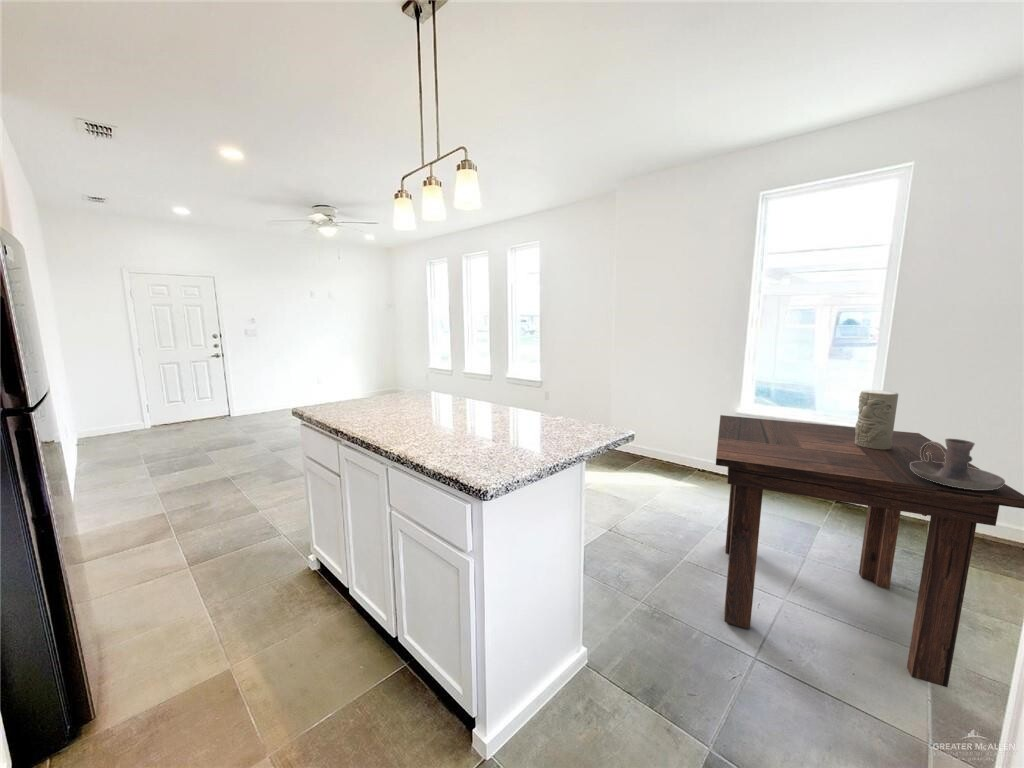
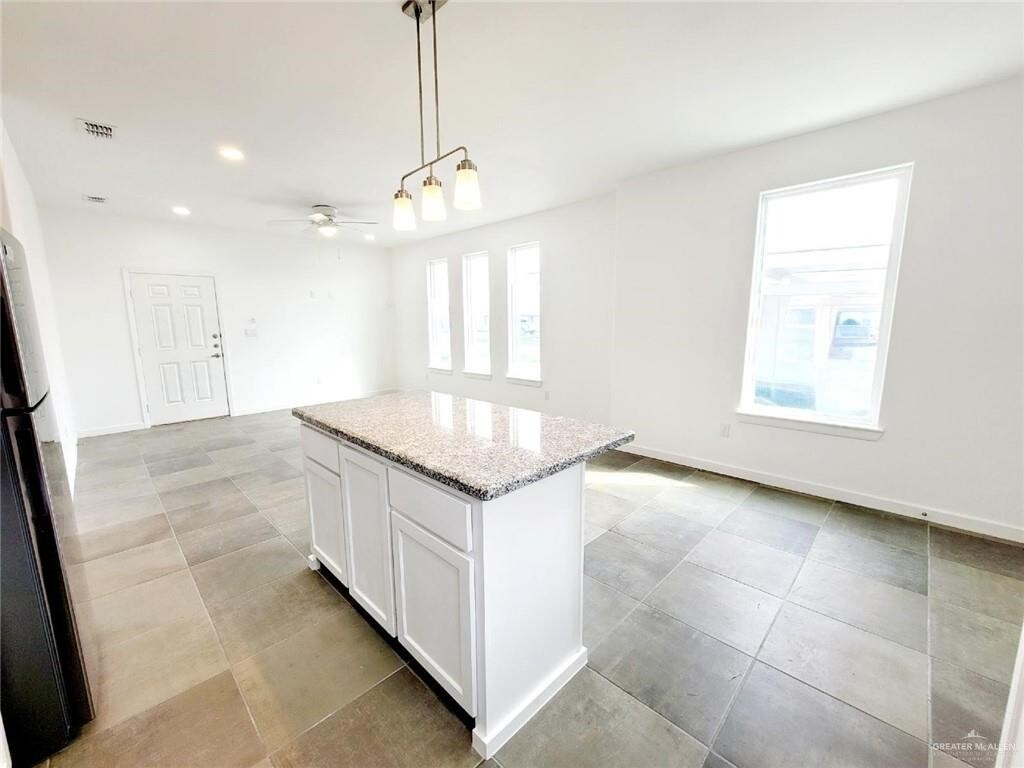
- candle holder [910,438,1006,490]
- decorative vase [854,389,899,450]
- dining table [715,414,1024,688]
